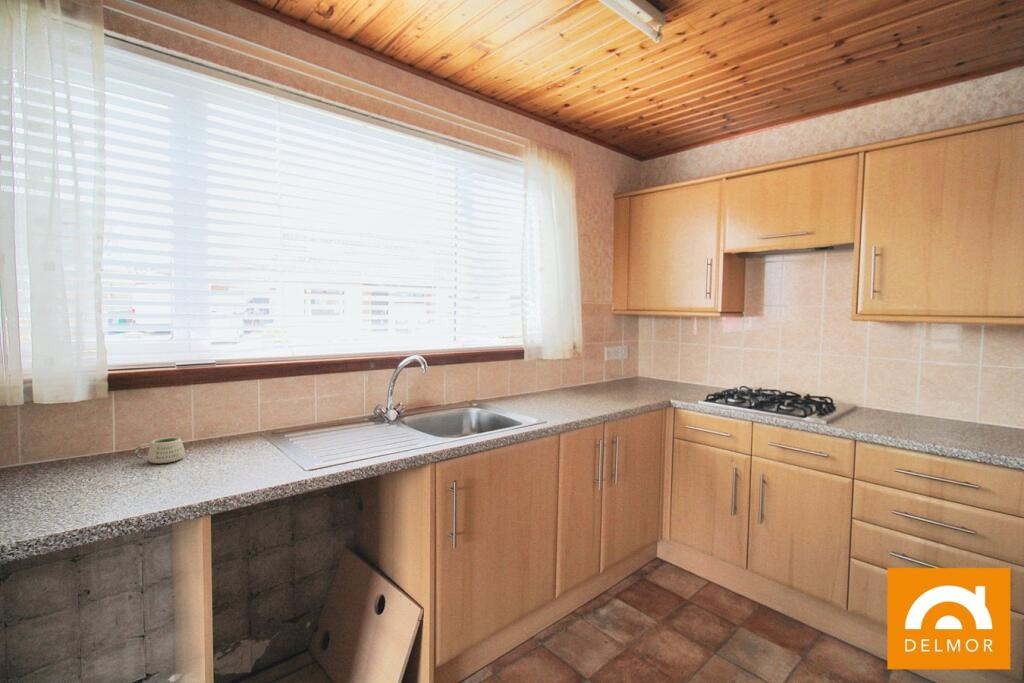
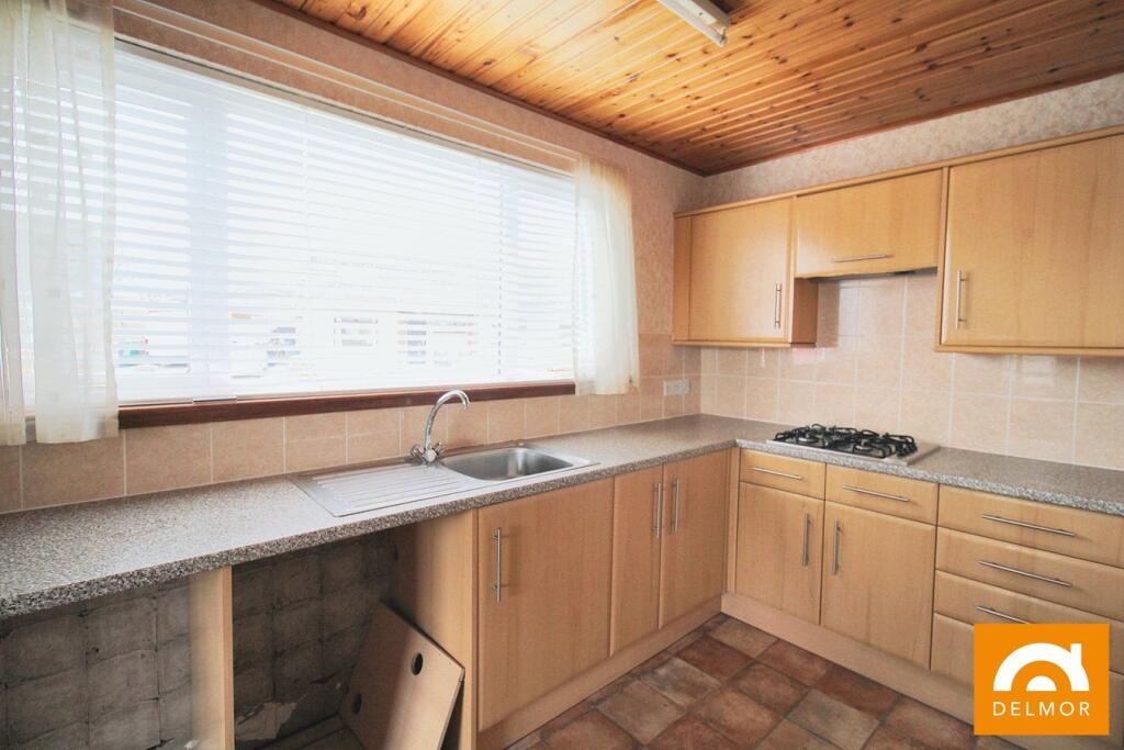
- mug [134,436,186,464]
